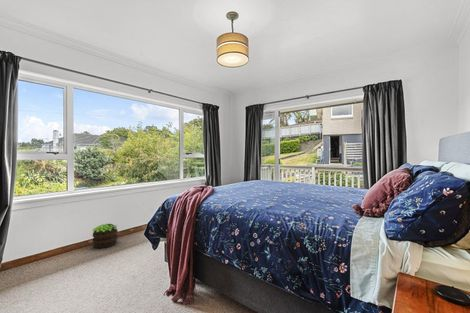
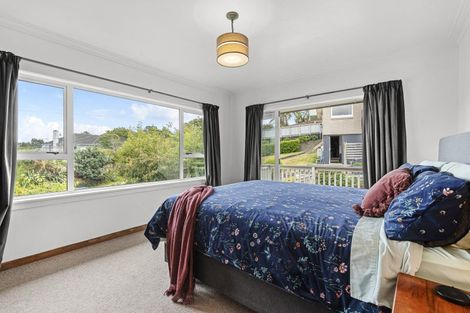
- potted plant [92,223,119,249]
